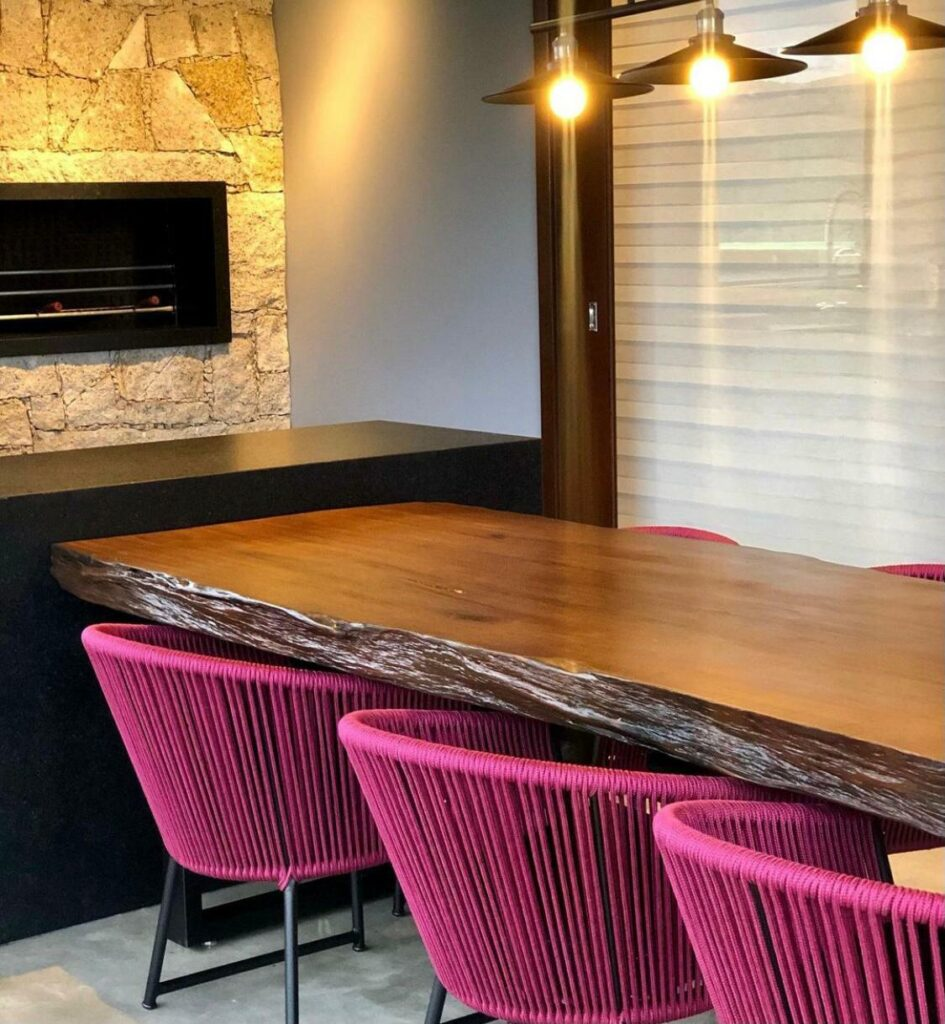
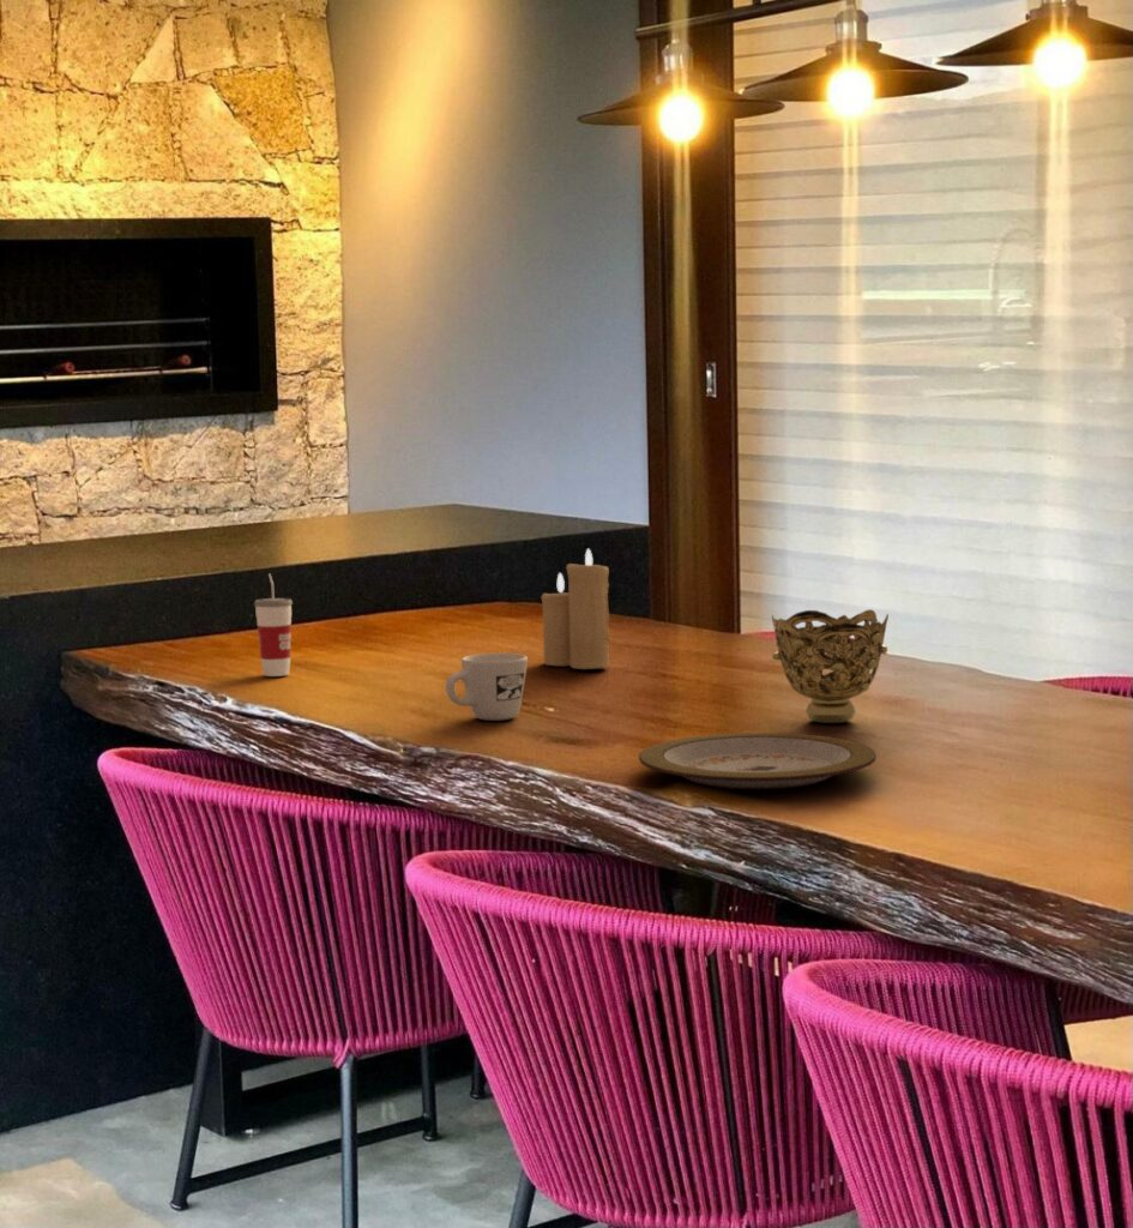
+ decorative bowl [771,608,890,724]
+ plate [638,732,878,790]
+ cup [253,573,294,678]
+ candle [541,548,610,670]
+ mug [445,652,529,722]
